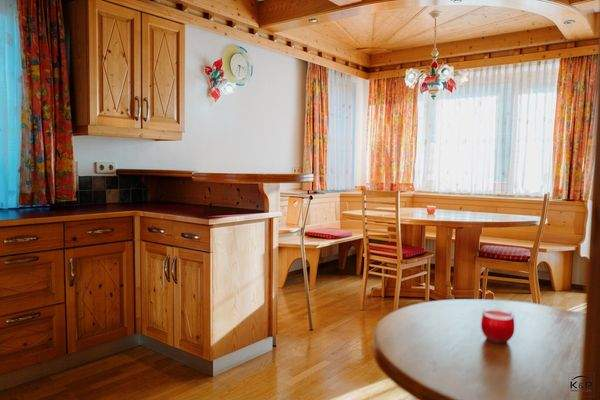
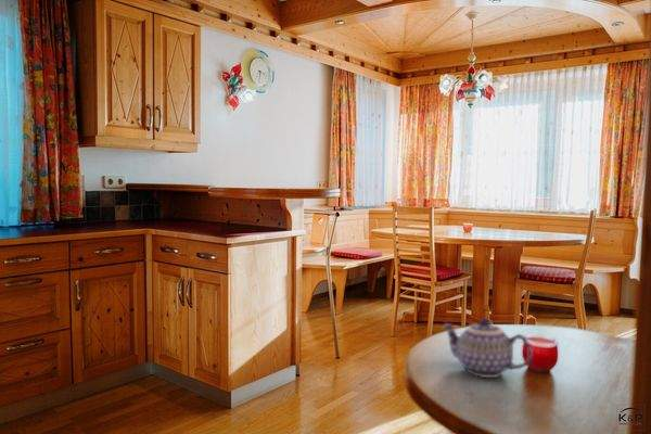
+ teapot [442,317,533,379]
